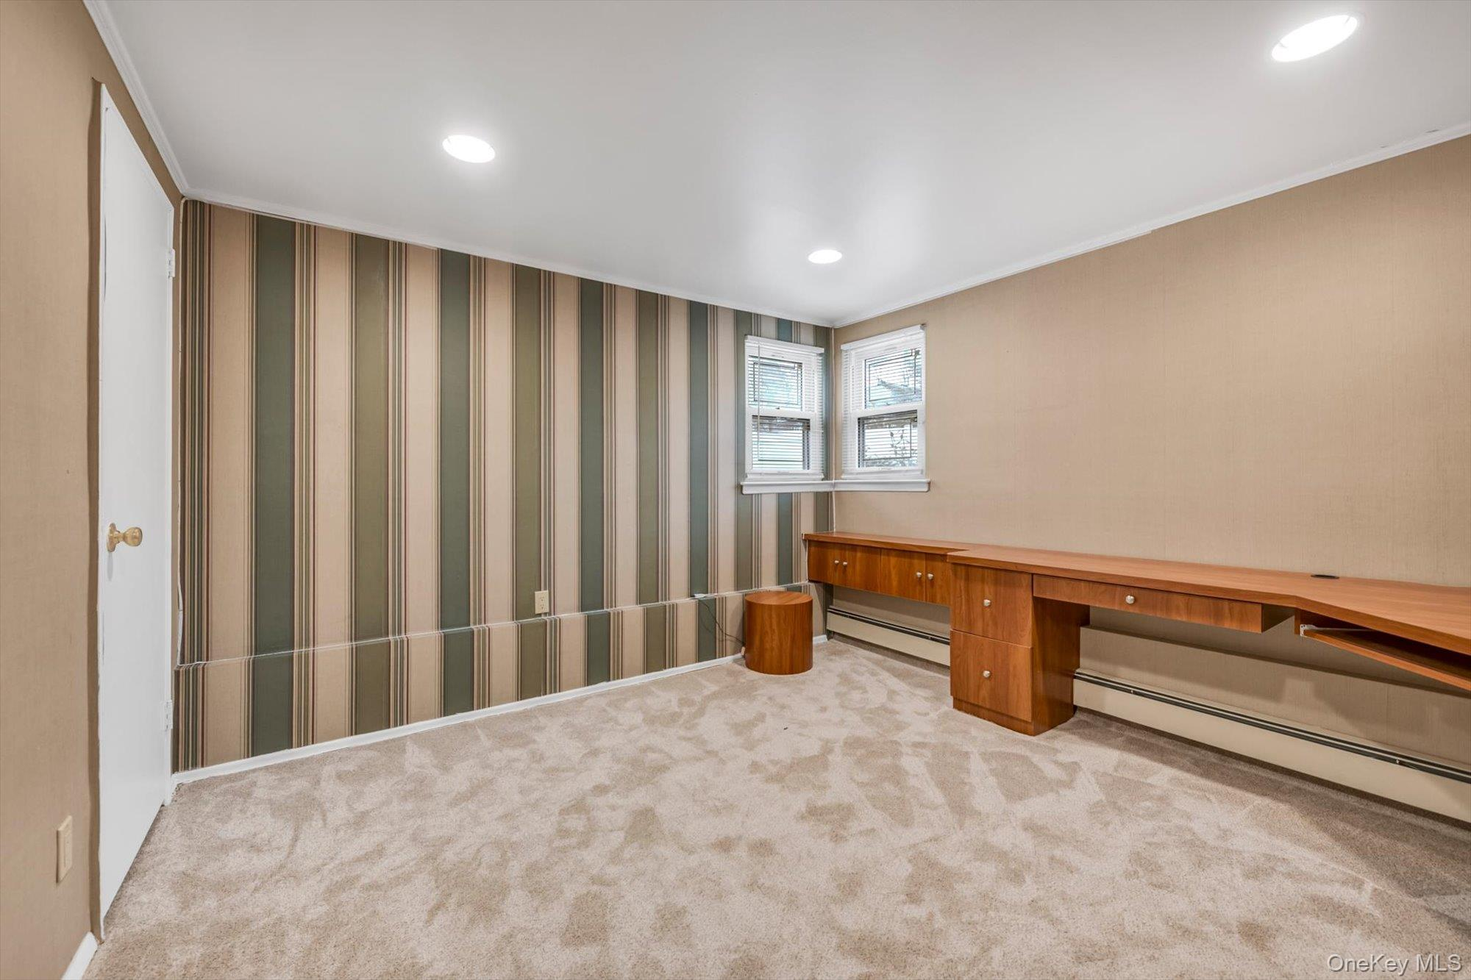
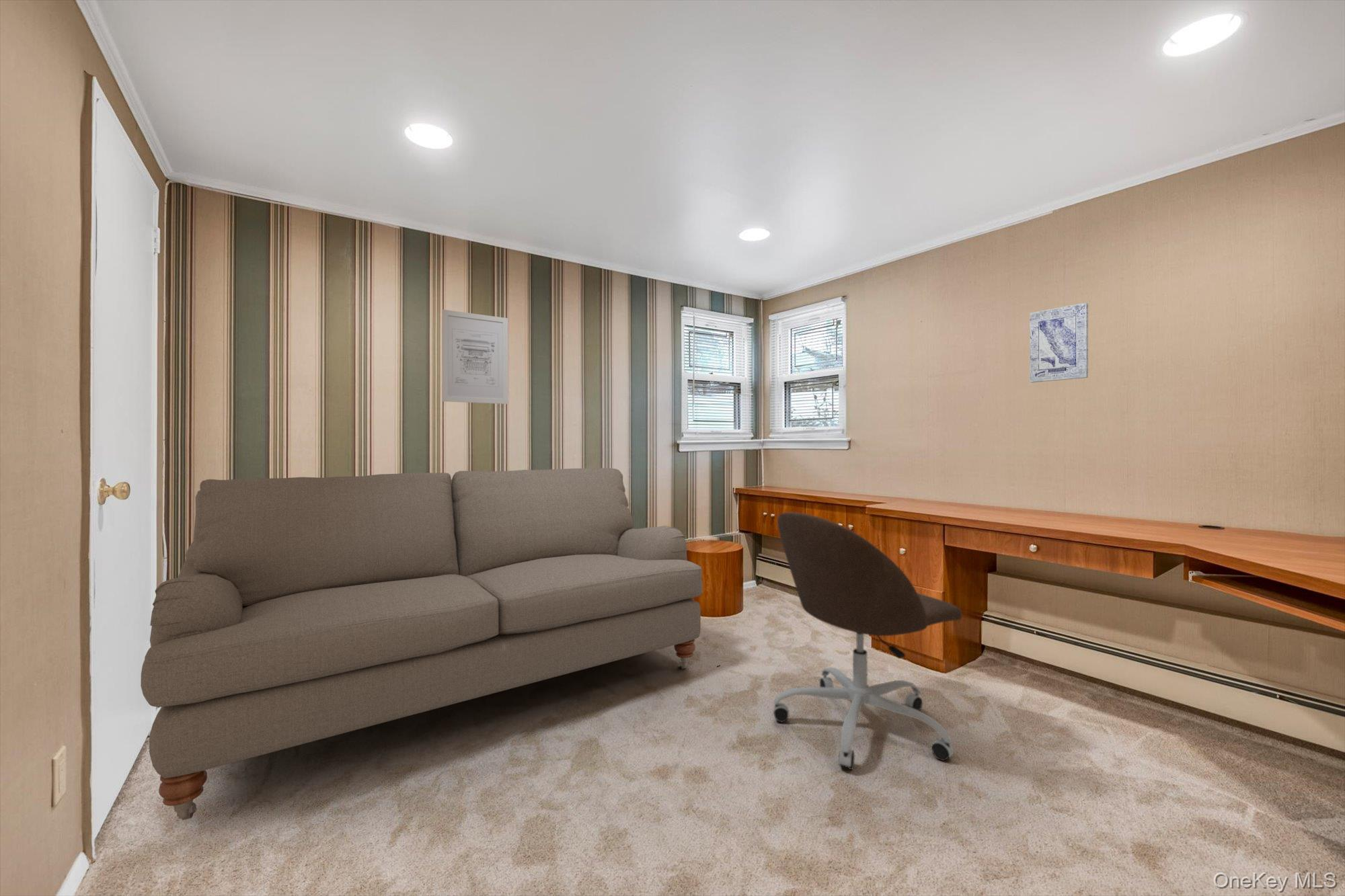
+ office chair [772,512,962,770]
+ wall art [441,309,508,405]
+ wall art [1029,302,1089,383]
+ sofa [140,467,703,821]
